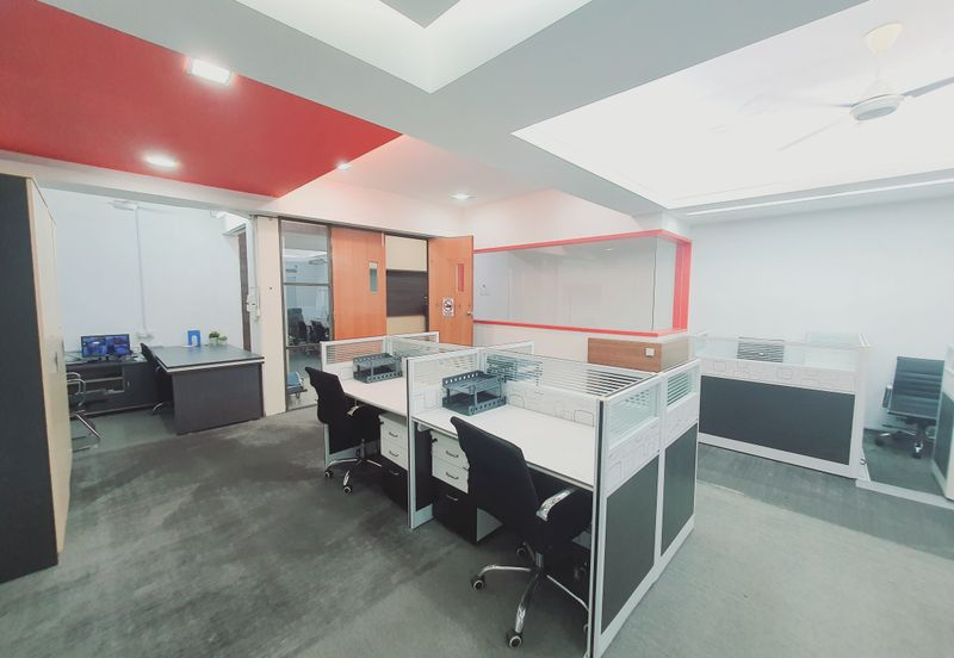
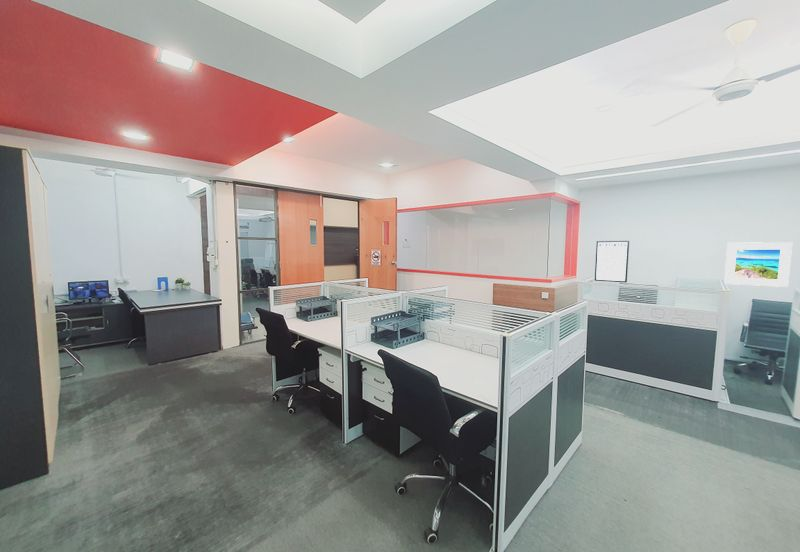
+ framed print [723,241,793,288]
+ writing board [594,240,630,283]
